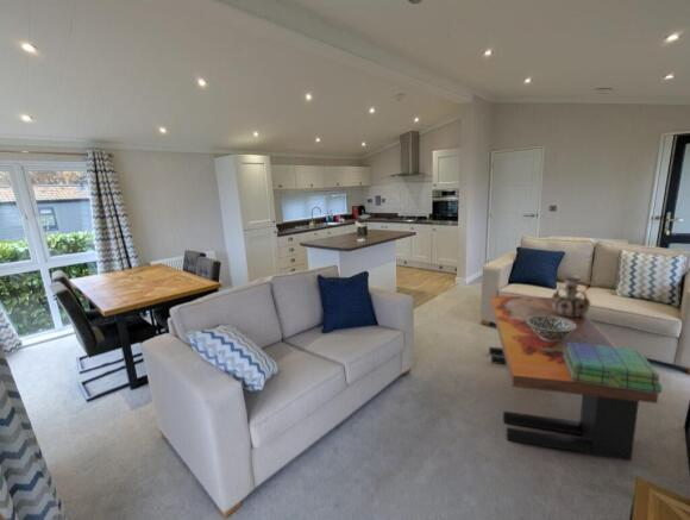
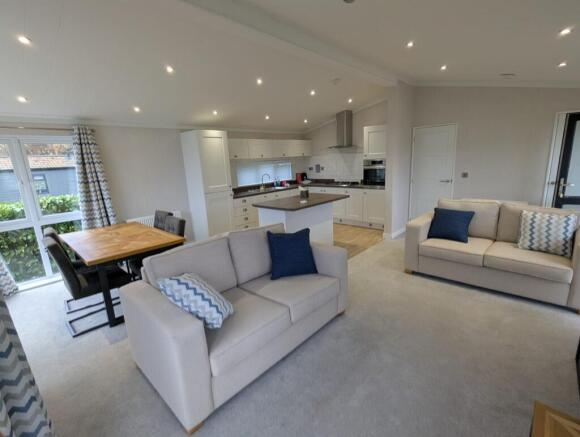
- vase [551,272,592,317]
- coffee table [488,294,659,462]
- stack of books [563,343,663,395]
- decorative bowl [526,315,577,342]
